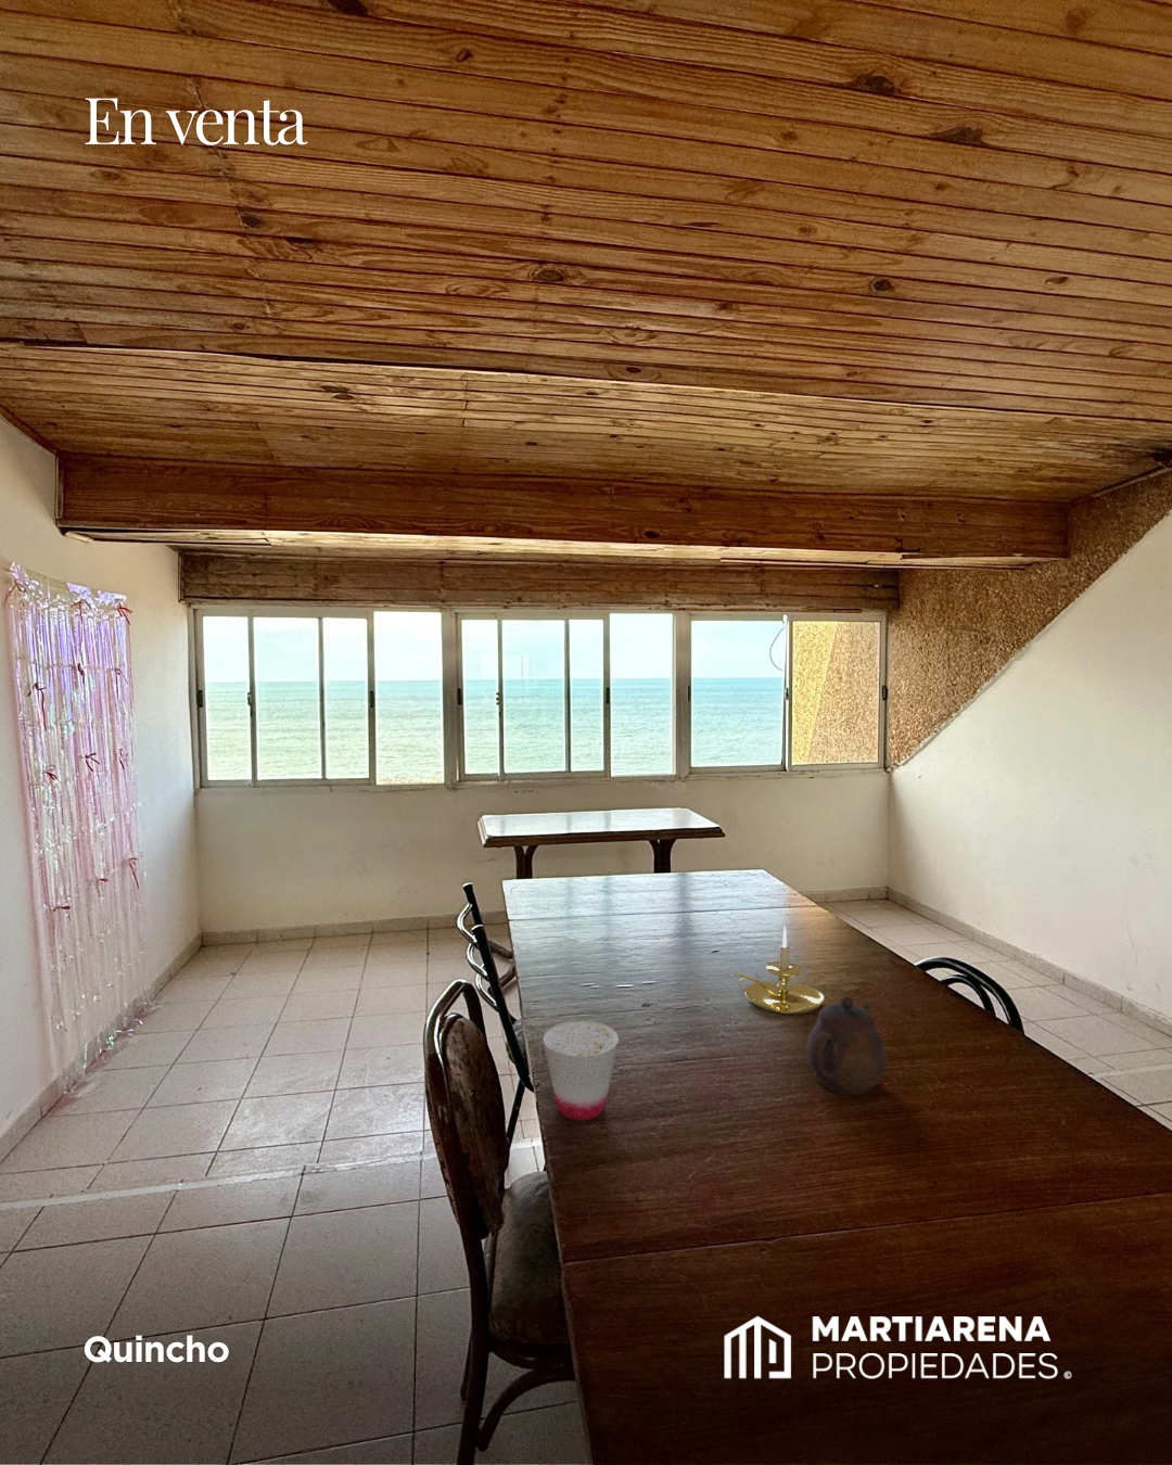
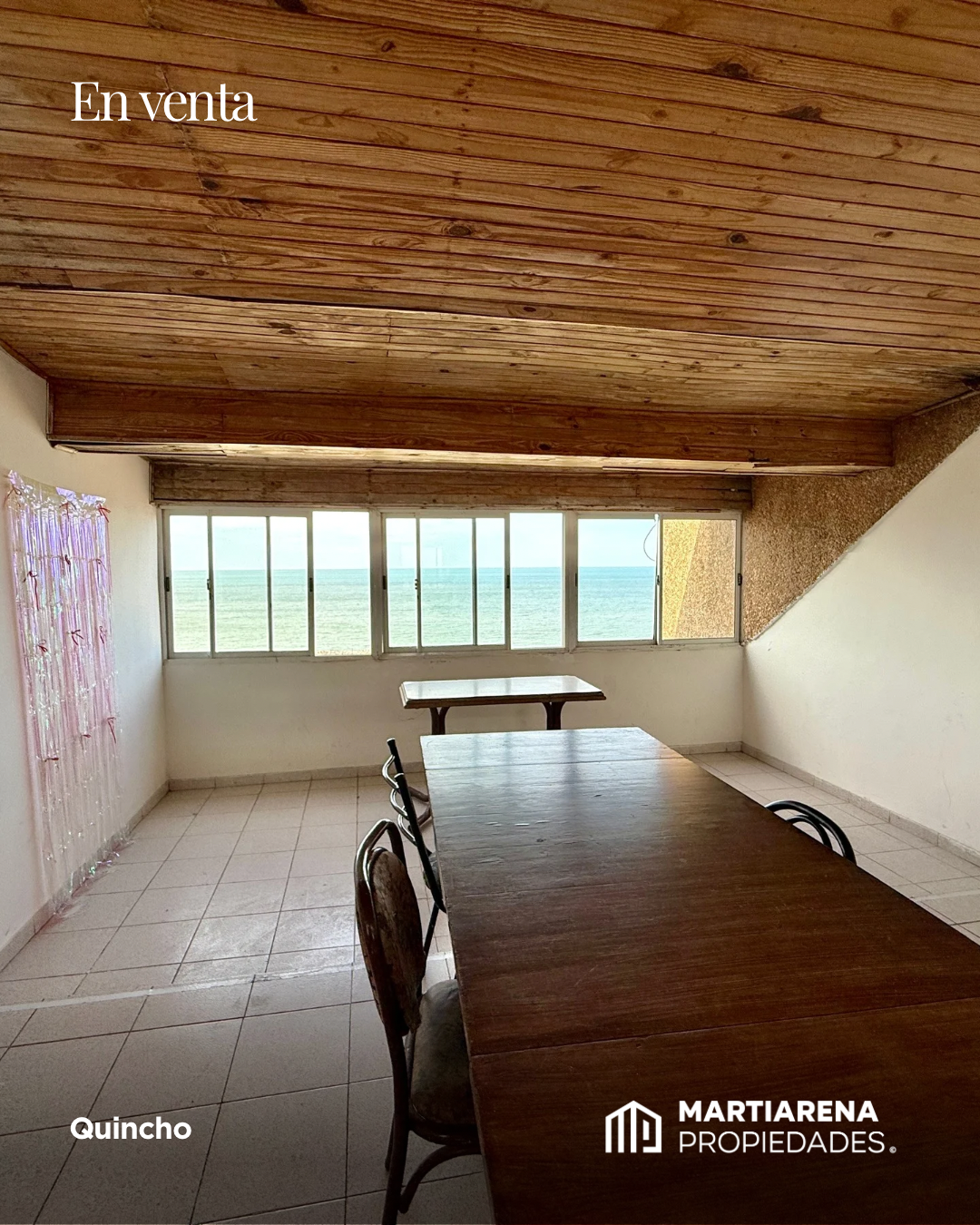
- cup [543,1019,619,1122]
- candle holder [732,926,825,1015]
- teapot [805,995,887,1095]
